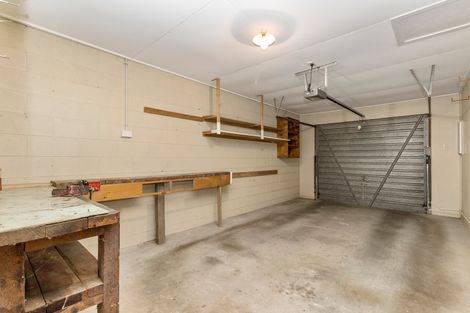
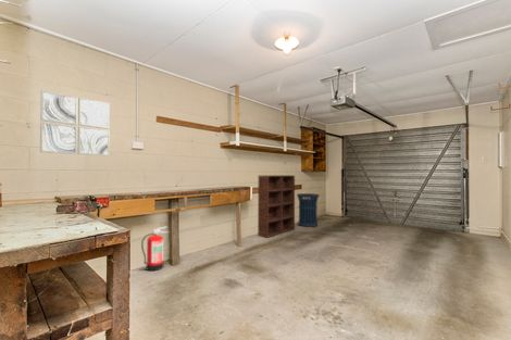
+ wall art [39,89,111,156]
+ fire extinguisher [140,226,171,272]
+ trash can [296,192,321,228]
+ shelving unit [257,174,296,239]
